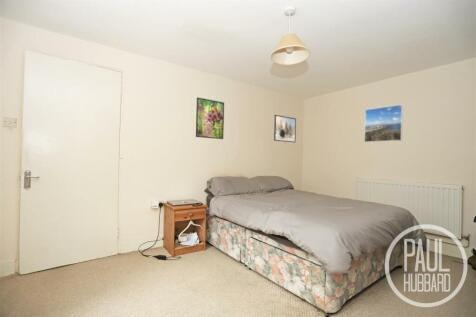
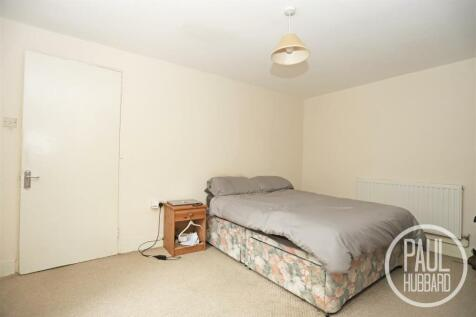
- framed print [273,114,297,143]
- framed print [363,103,404,143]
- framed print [195,97,225,140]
